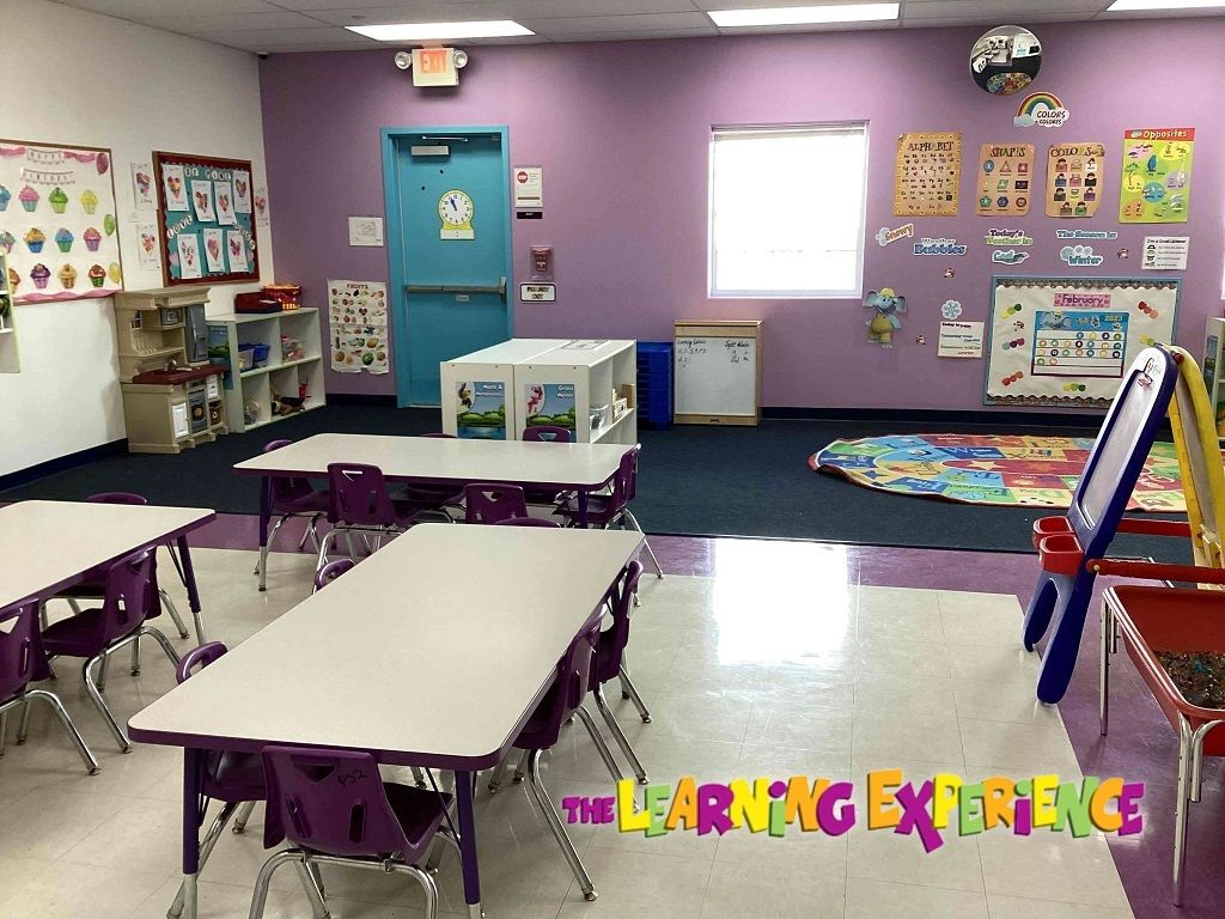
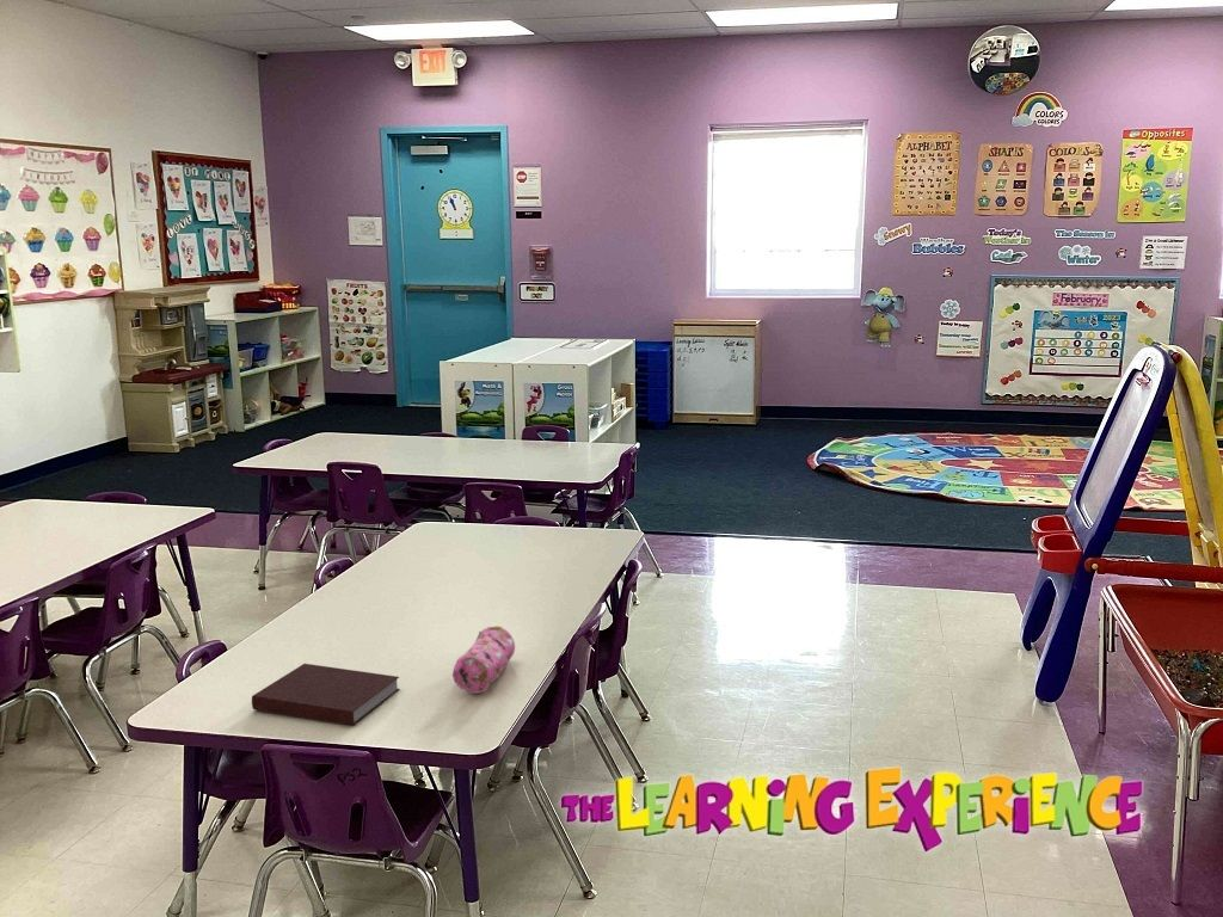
+ notebook [251,663,401,726]
+ pencil case [451,624,516,694]
